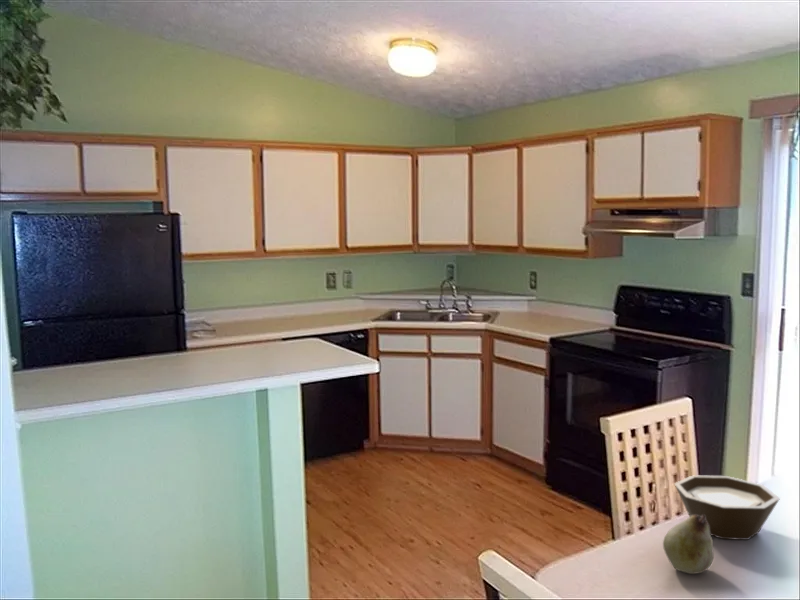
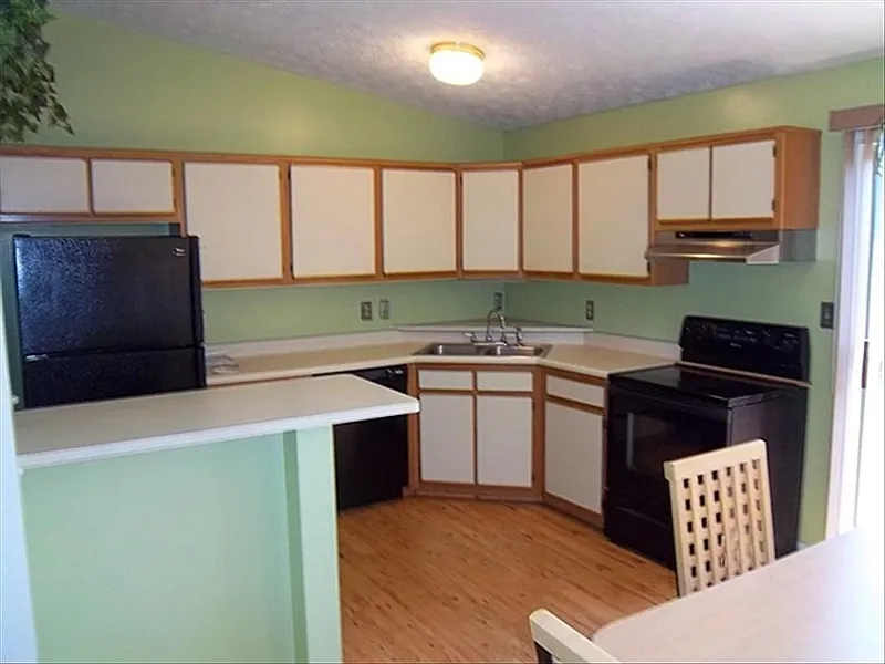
- bowl [673,475,781,541]
- fruit [662,515,715,575]
